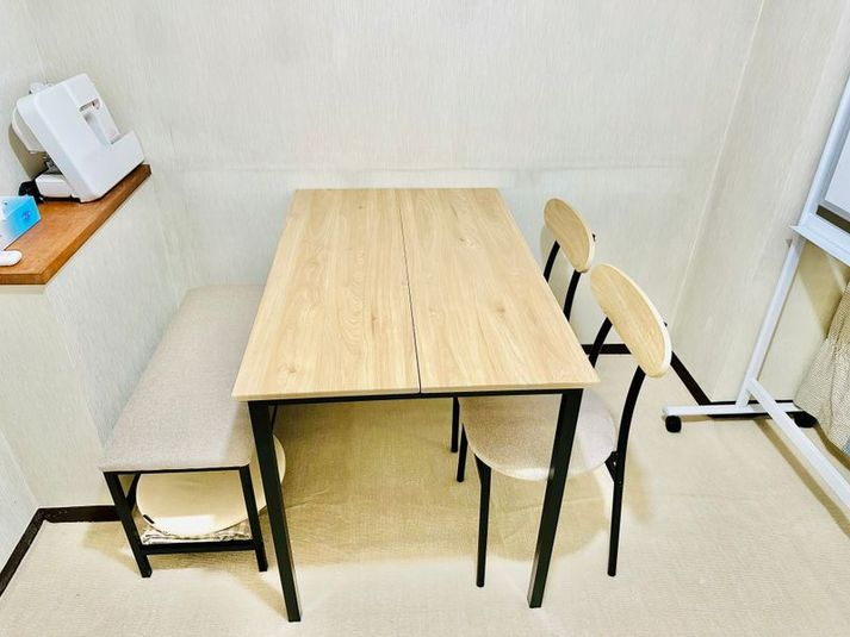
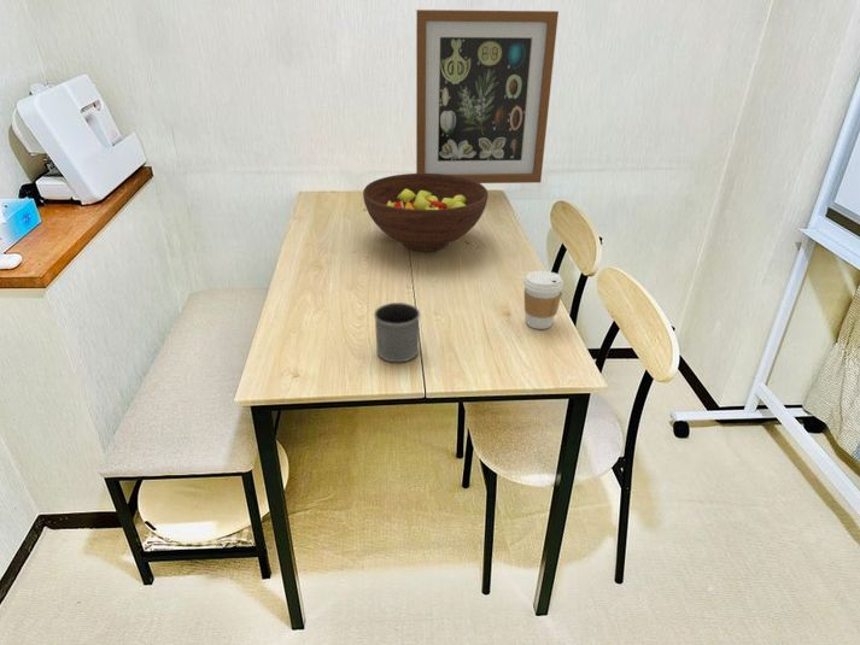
+ coffee cup [522,270,564,330]
+ mug [373,301,421,363]
+ fruit bowl [362,172,488,252]
+ wall art [415,8,560,184]
